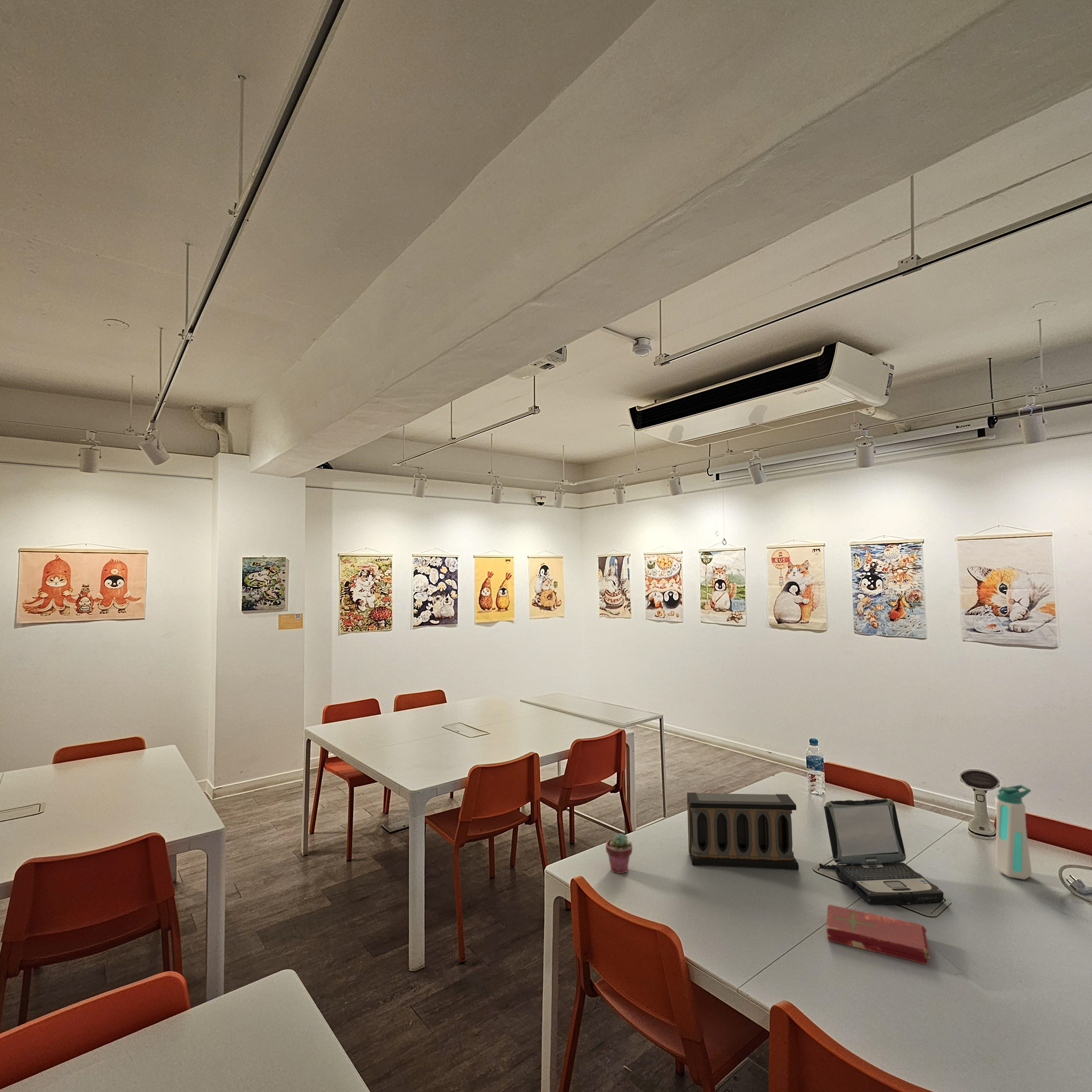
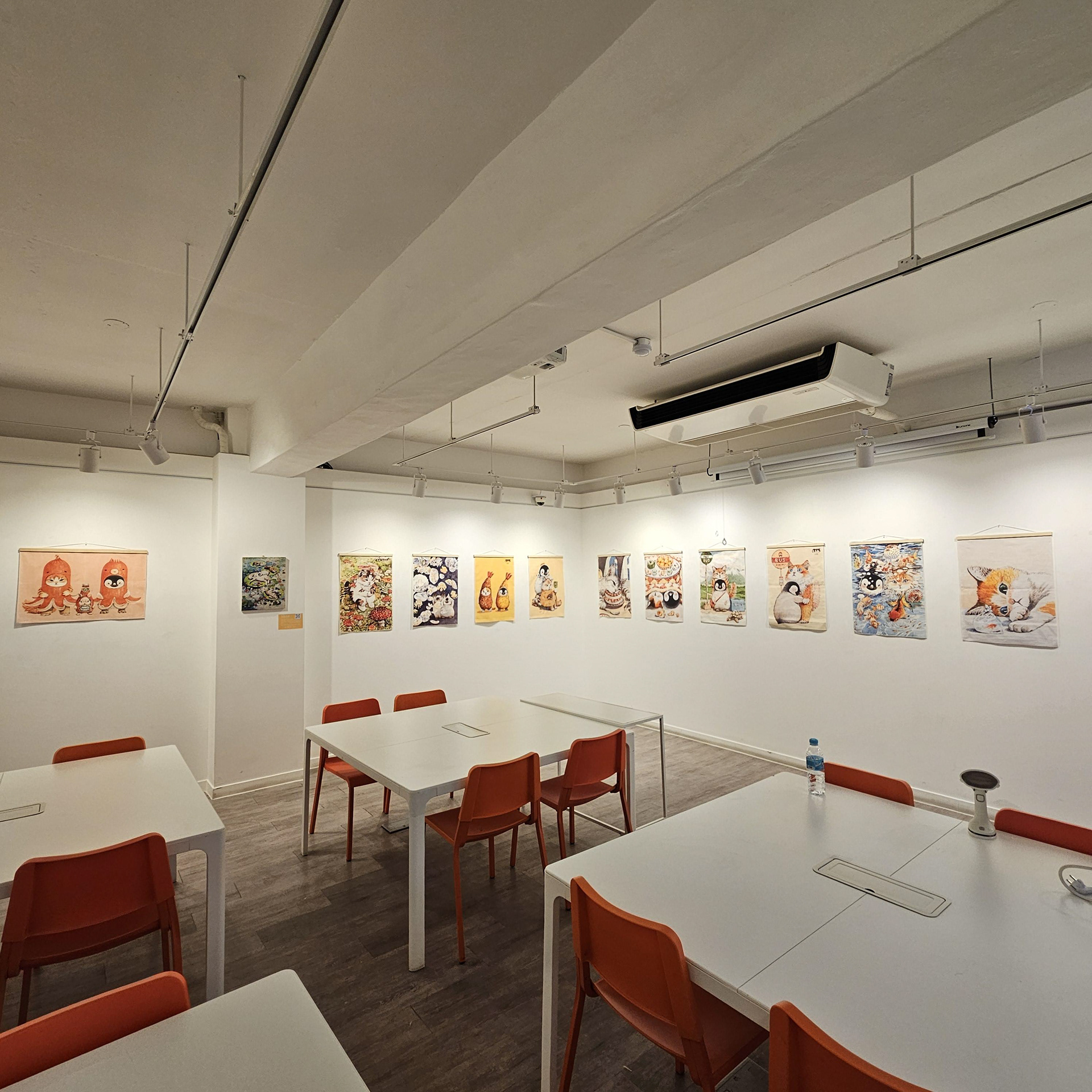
- book [826,904,931,965]
- speaker [686,792,799,870]
- potted succulent [605,833,633,874]
- laptop [818,798,944,905]
- water bottle [994,784,1032,880]
